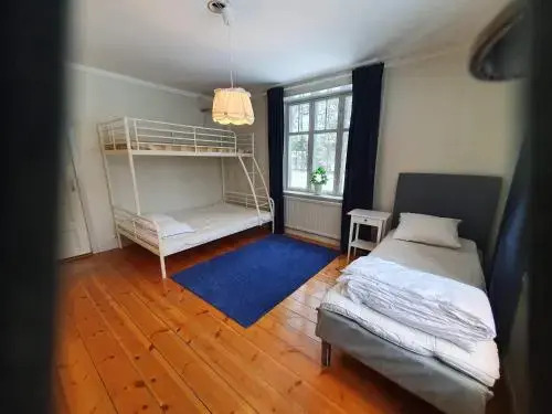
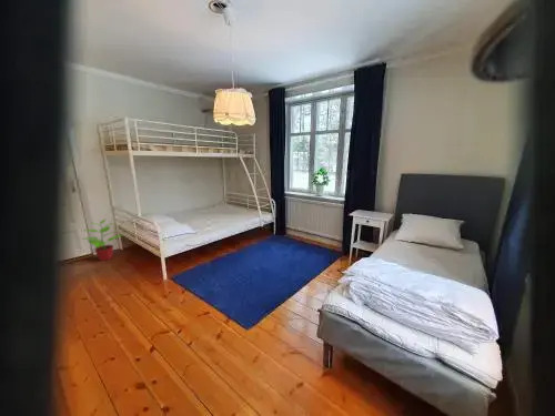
+ potted plant [80,219,125,262]
